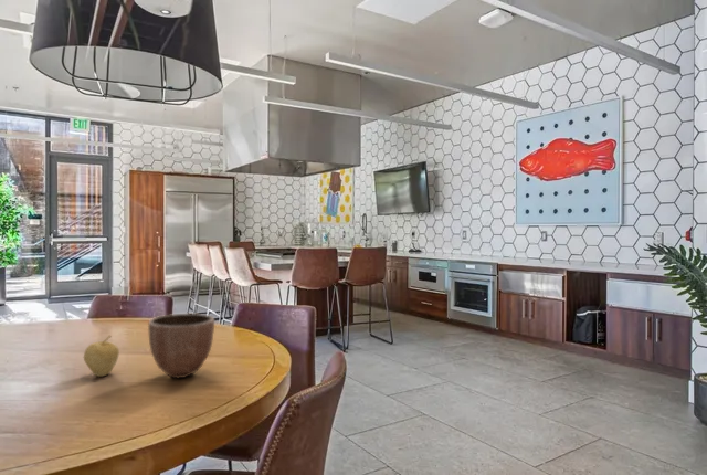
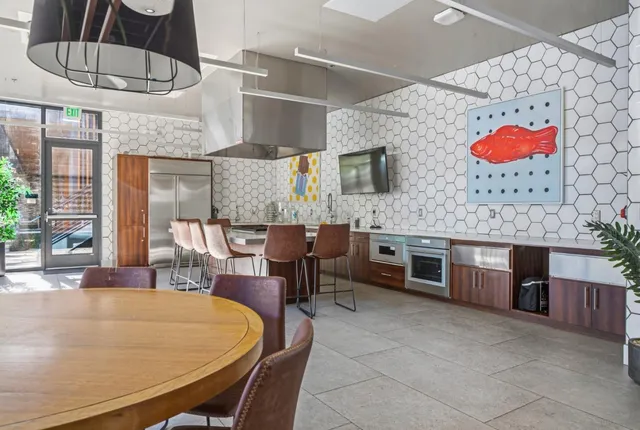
- decorative bowl [147,313,215,380]
- fruit [83,334,120,378]
